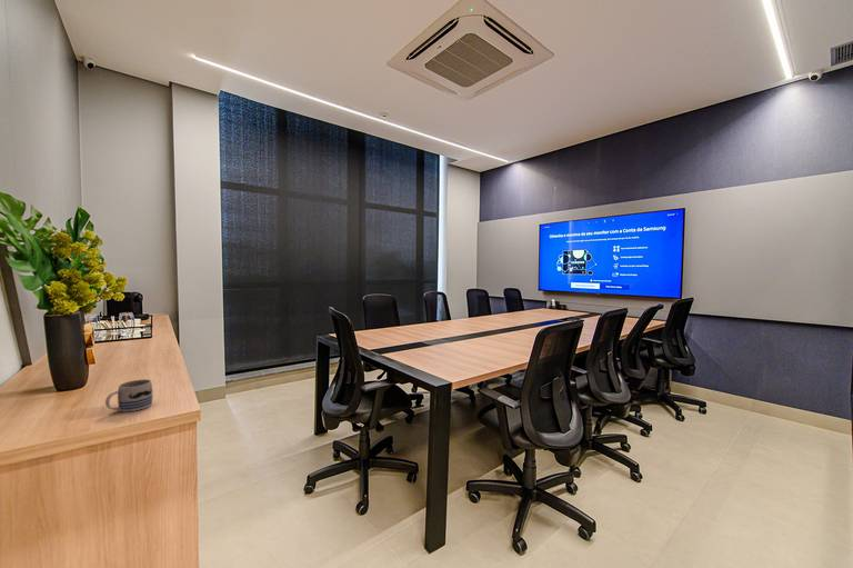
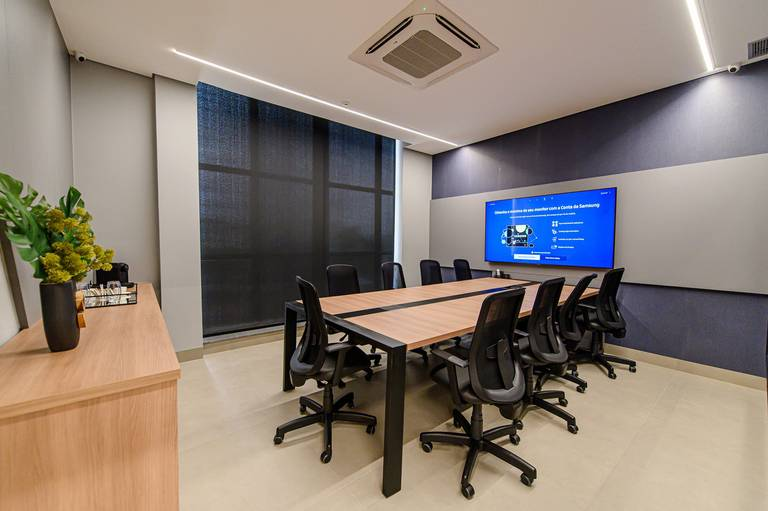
- mug [104,378,154,412]
